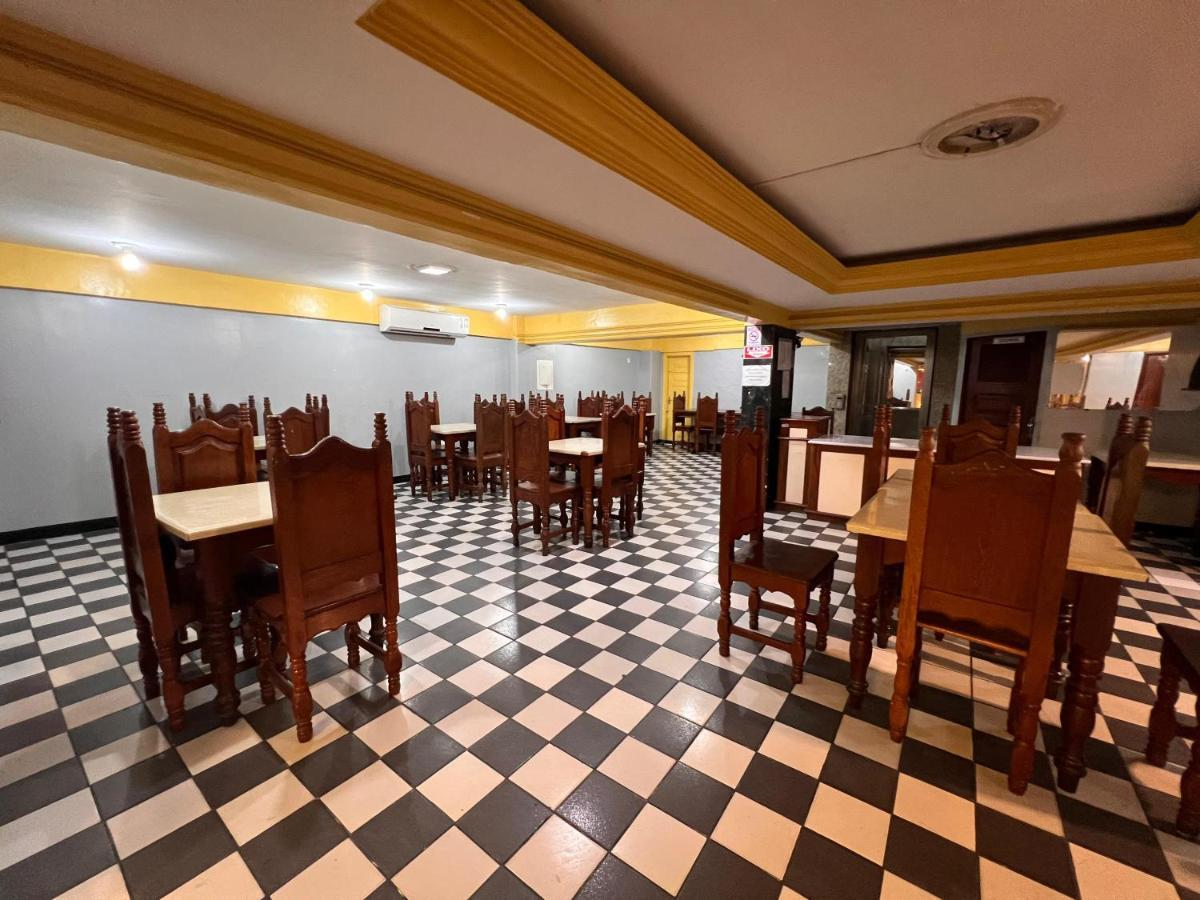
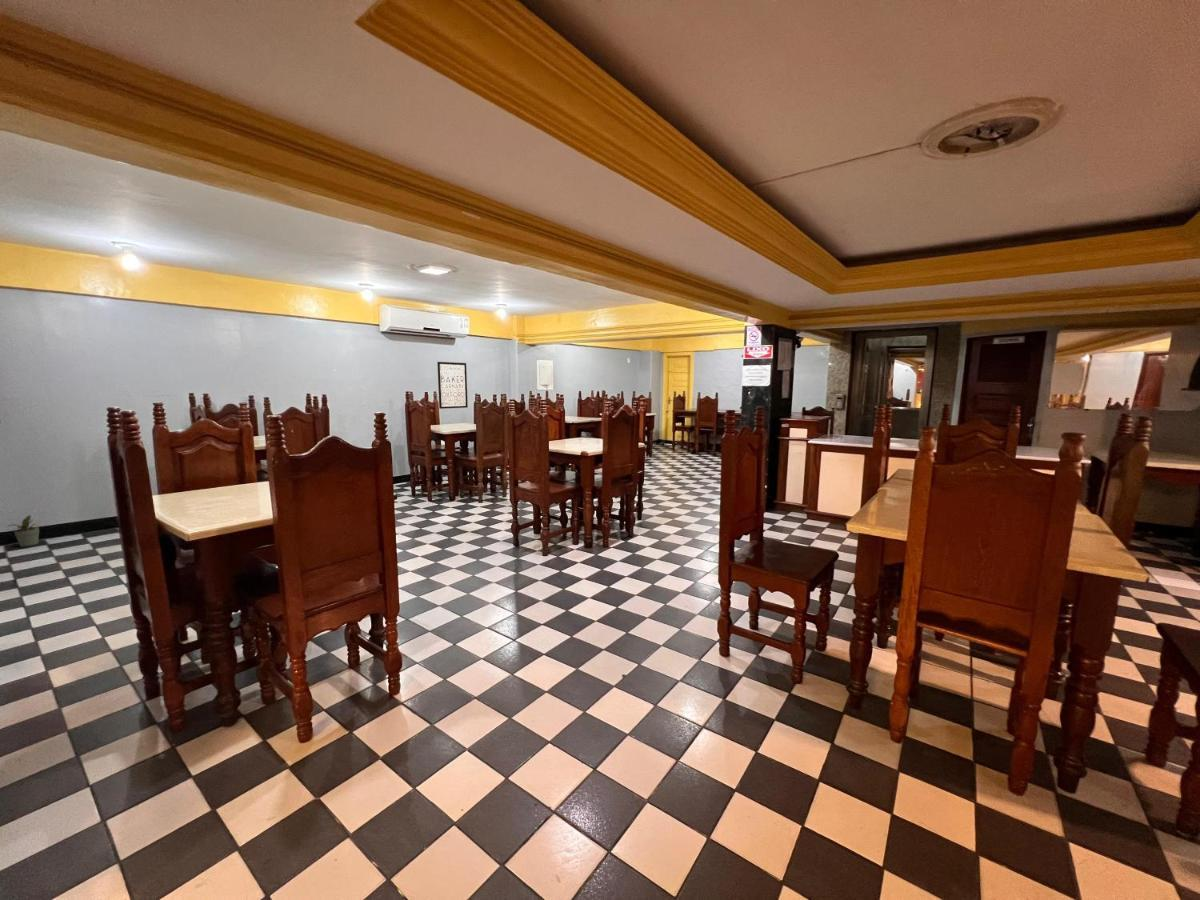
+ potted plant [6,514,42,548]
+ wall art [436,361,469,410]
